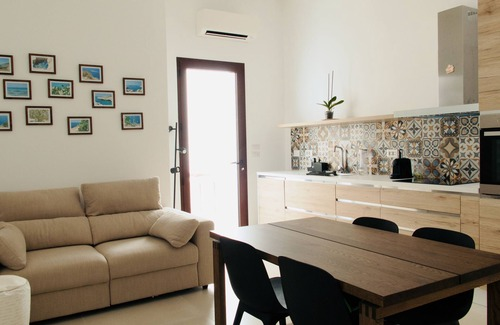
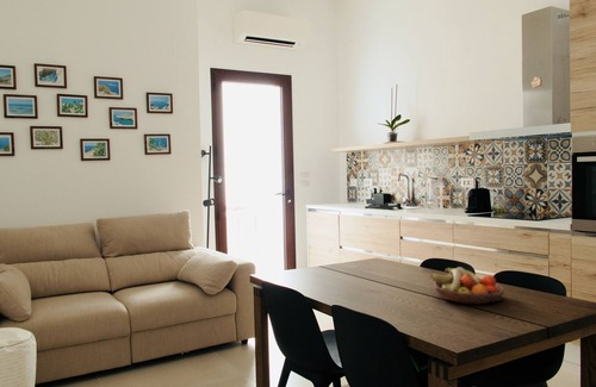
+ fruit bowl [429,266,505,305]
